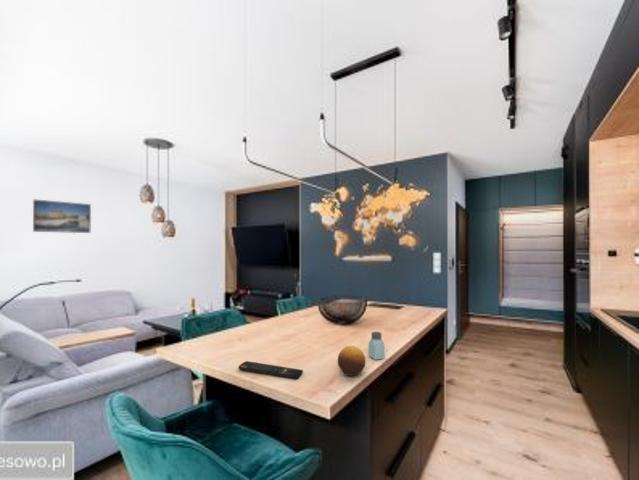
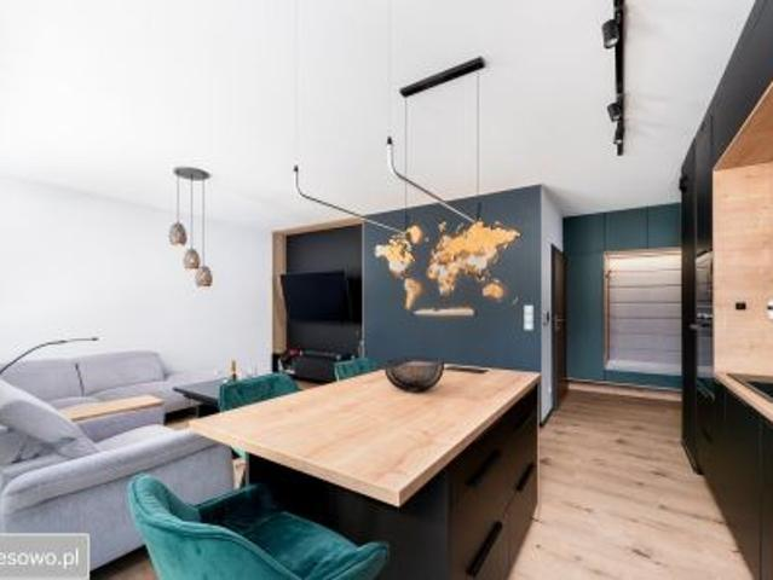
- fruit [337,345,367,377]
- saltshaker [367,331,386,361]
- remote control [237,360,304,380]
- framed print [32,198,92,234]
